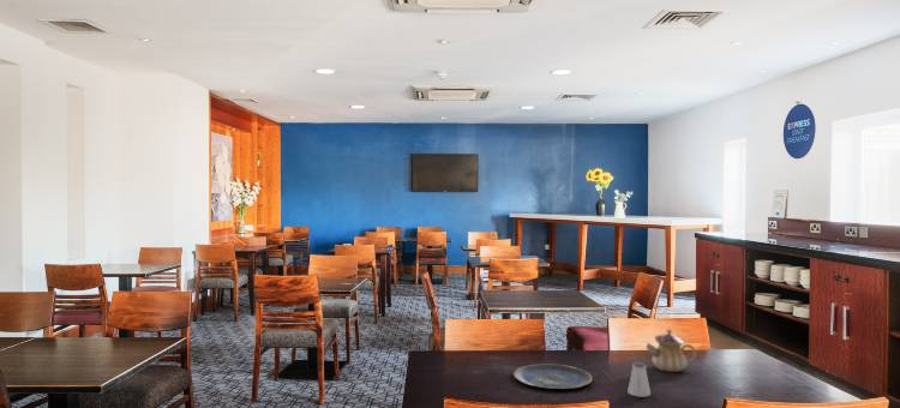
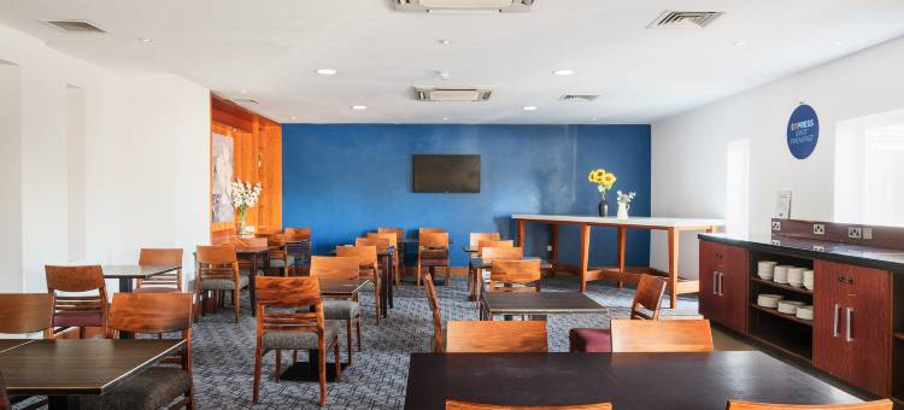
- plate [512,362,594,390]
- teapot [644,328,697,373]
- saltshaker [626,361,652,398]
